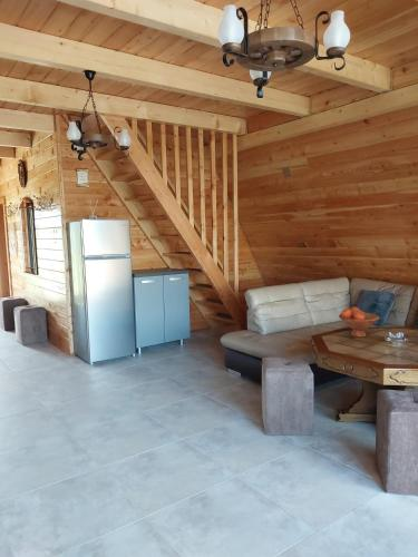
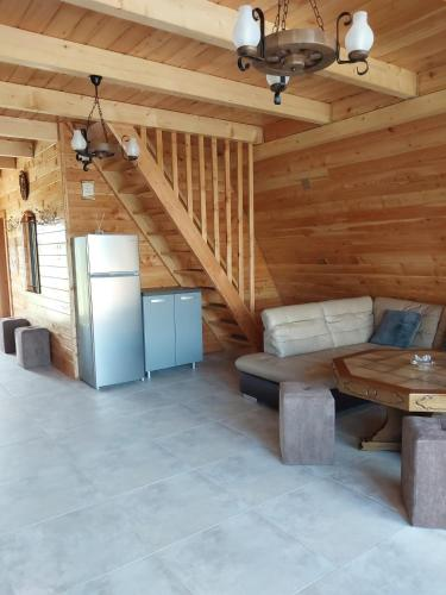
- fruit bowl [338,306,380,339]
